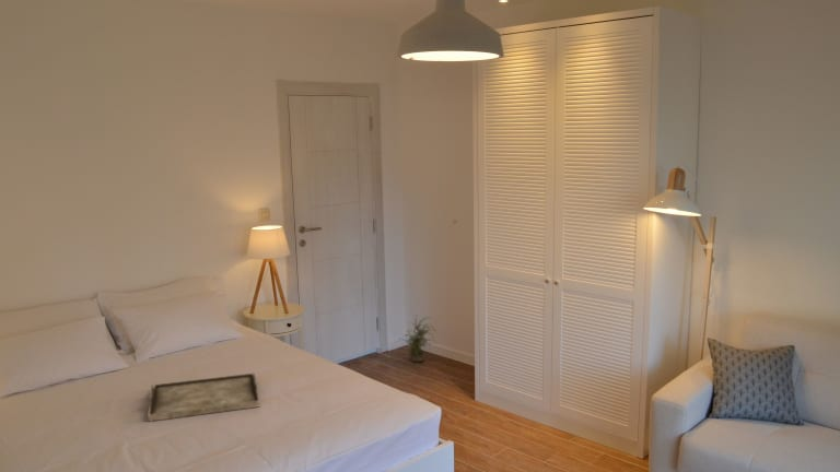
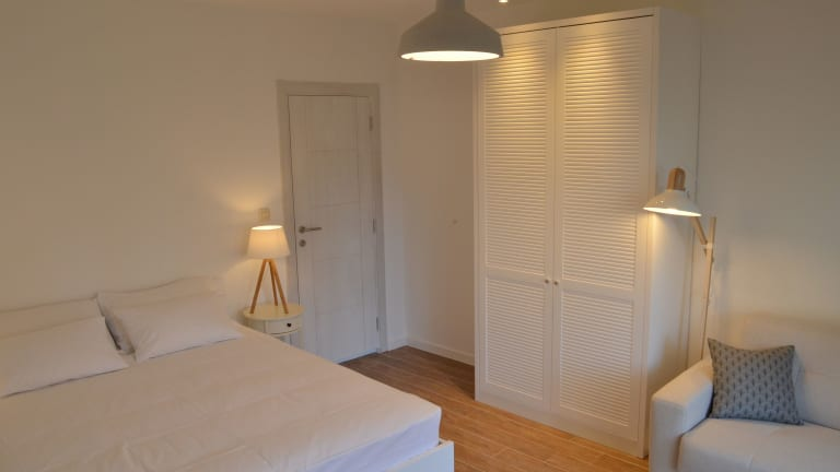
- potted plant [399,315,439,363]
- serving tray [147,371,260,423]
